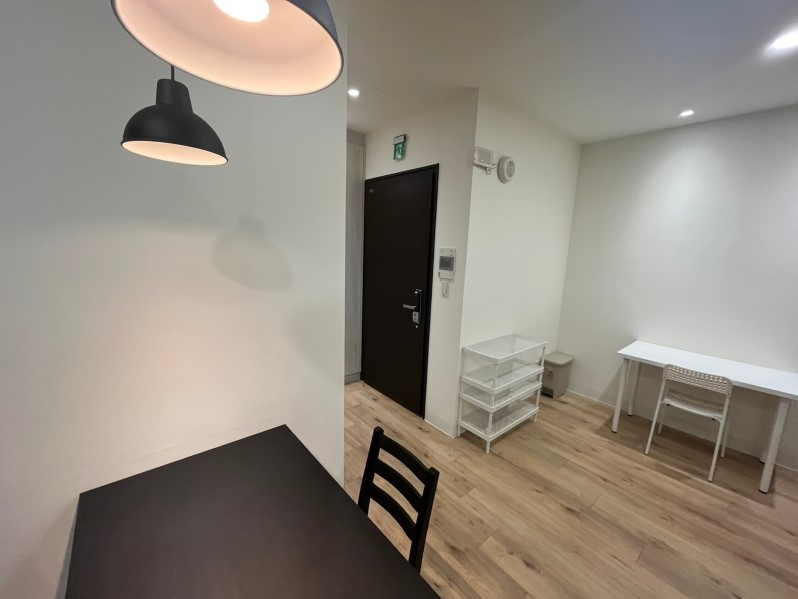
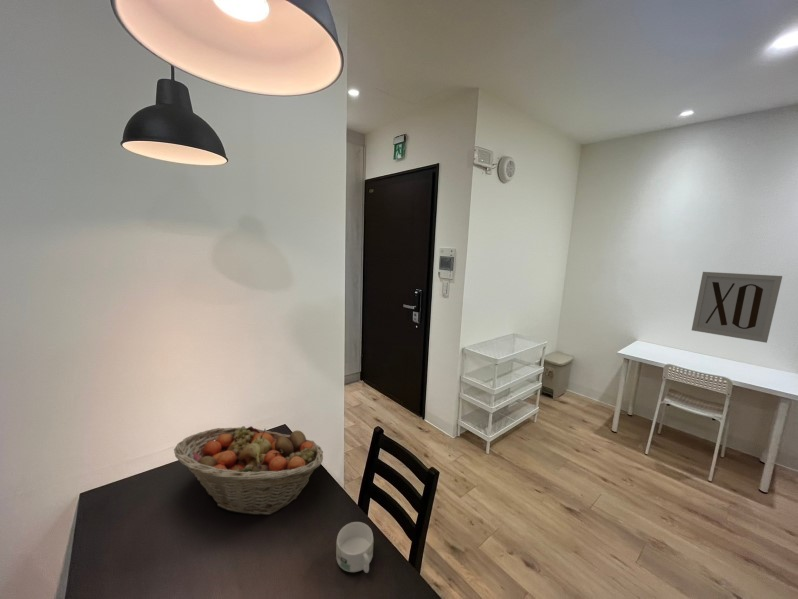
+ fruit basket [173,425,324,516]
+ wall art [691,271,783,344]
+ mug [335,521,374,574]
